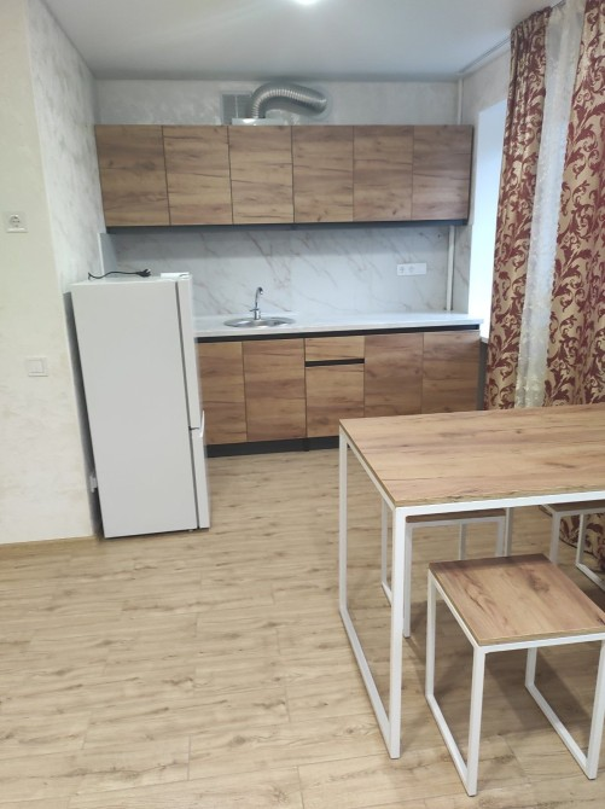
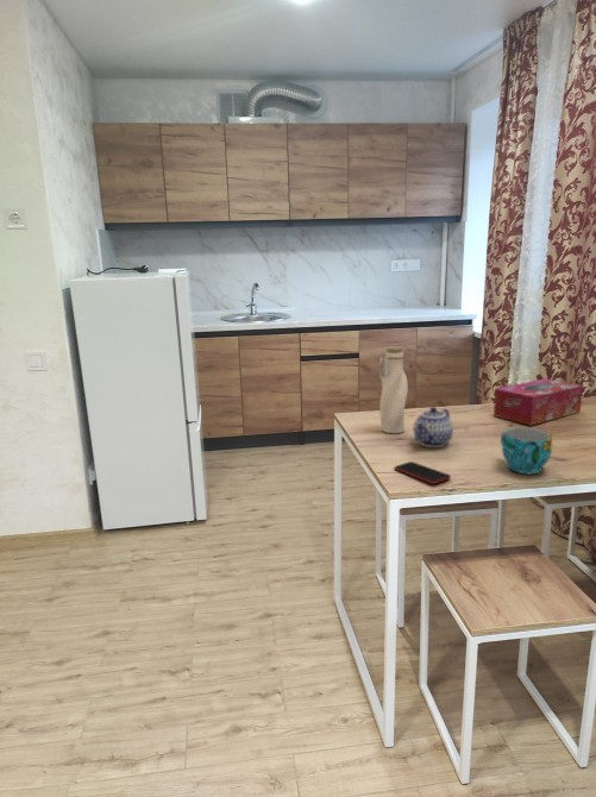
+ teapot [413,406,454,448]
+ tissue box [493,377,584,426]
+ smartphone [393,460,452,485]
+ water bottle [378,346,409,434]
+ cup [500,427,553,475]
